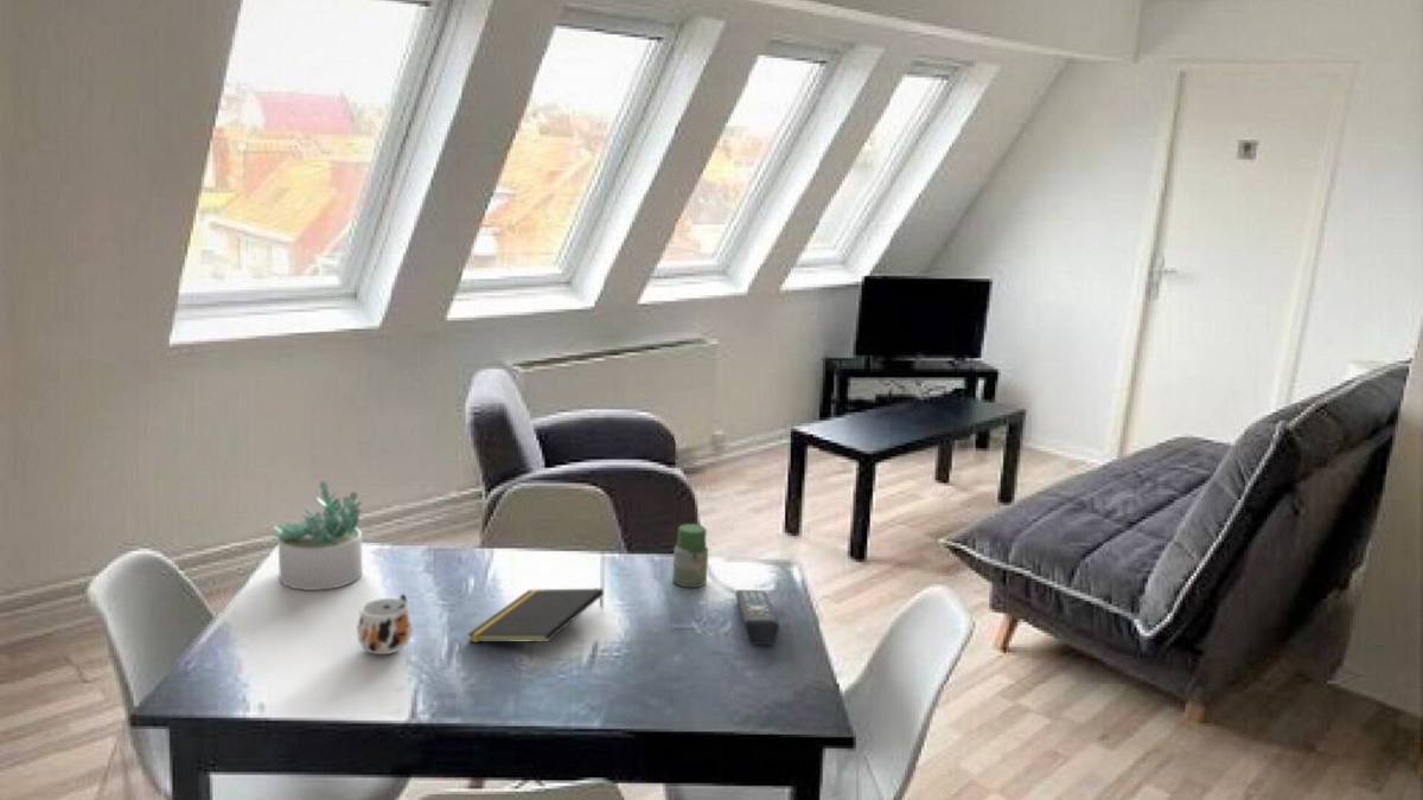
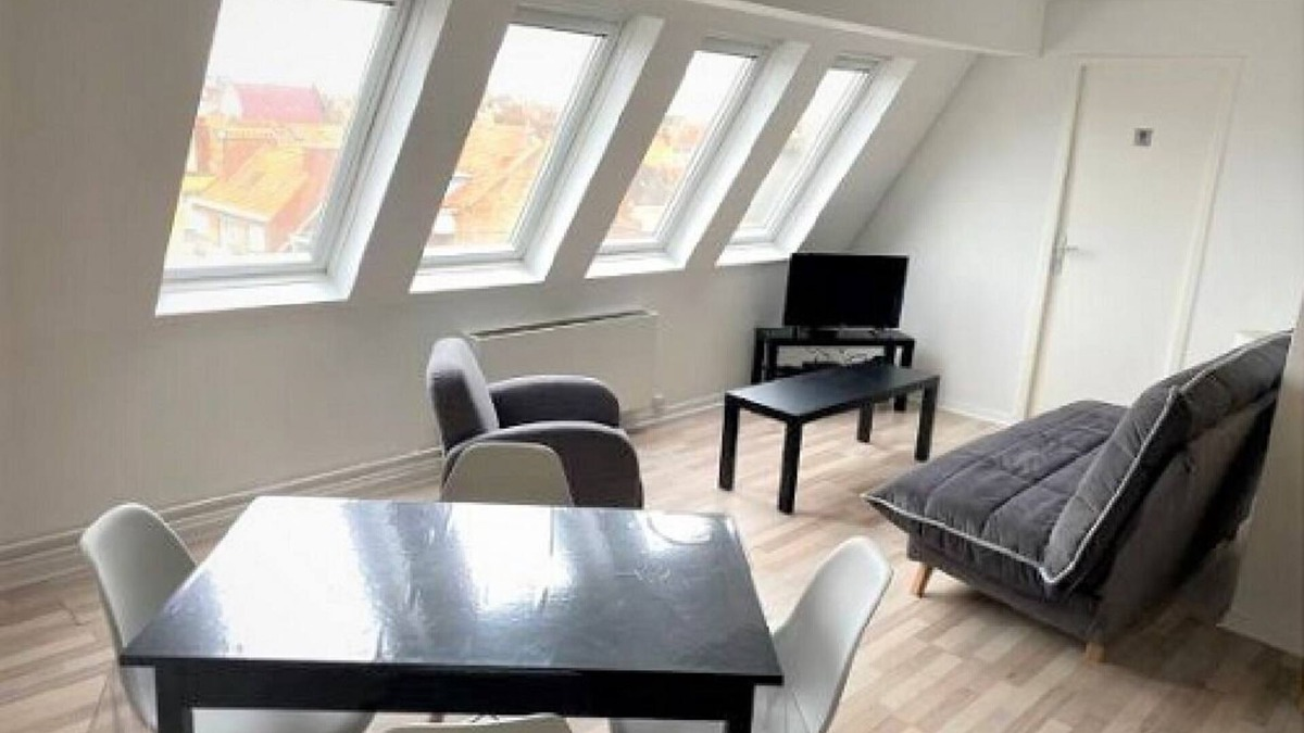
- mug [356,593,414,655]
- succulent plant [270,480,364,591]
- jar [671,523,709,589]
- remote control [735,589,780,646]
- notepad [466,588,605,644]
